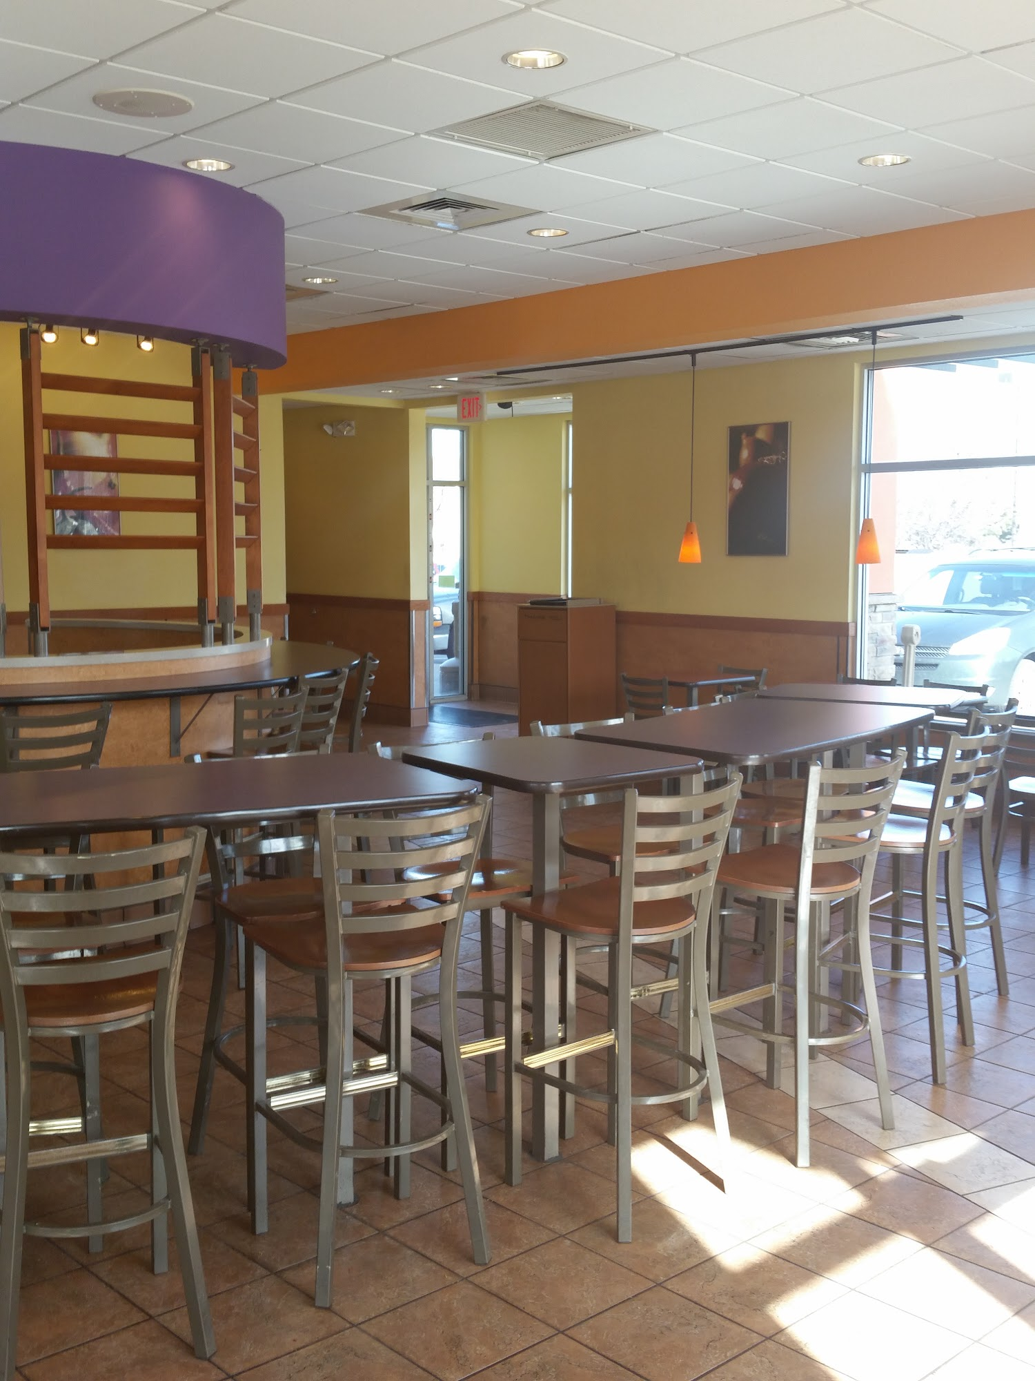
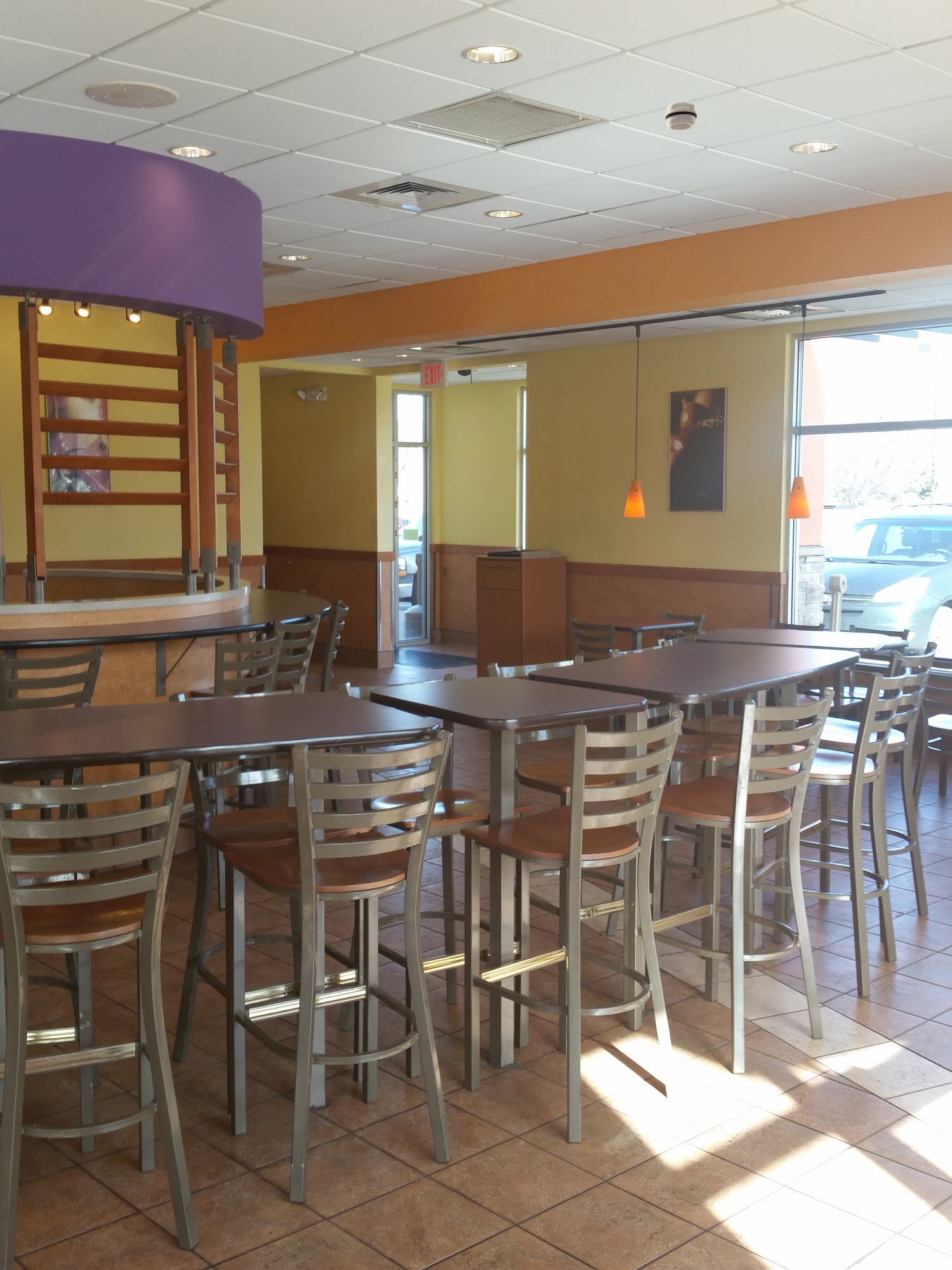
+ smoke detector [664,102,698,131]
